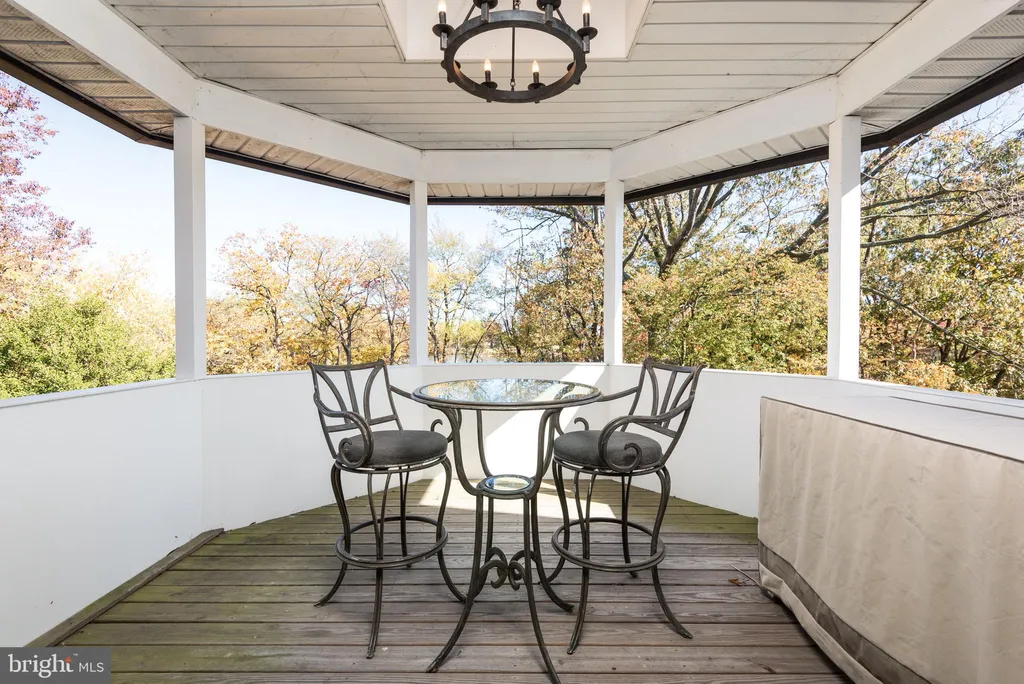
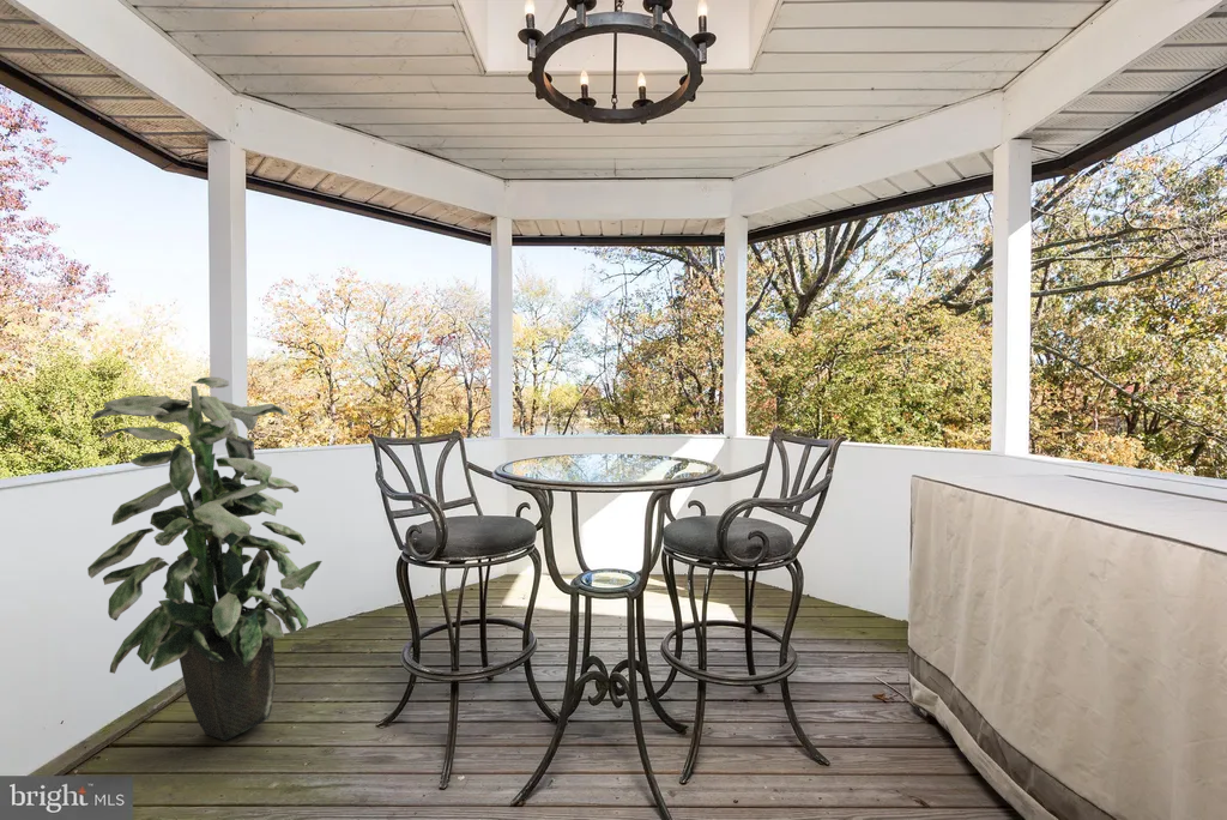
+ indoor plant [86,375,324,741]
